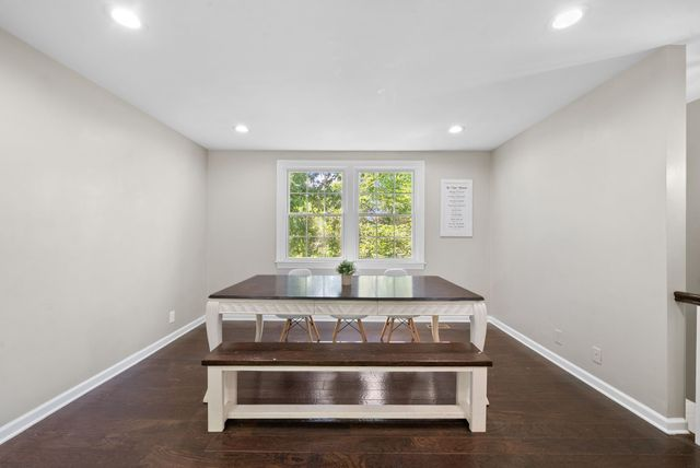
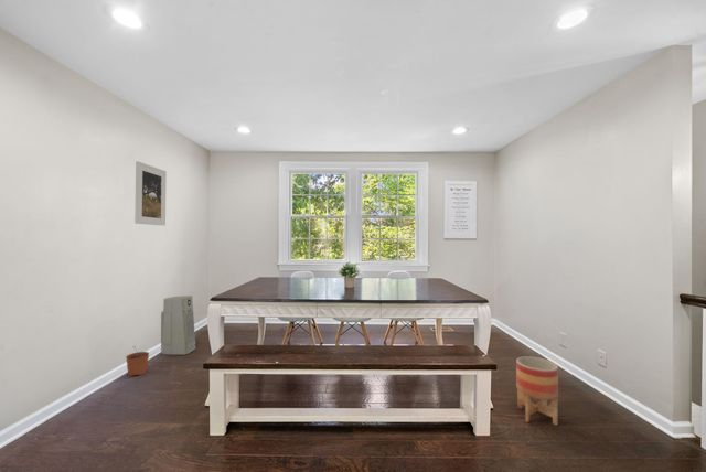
+ plant pot [125,345,150,377]
+ planter [515,355,559,427]
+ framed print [133,160,168,227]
+ air purifier [160,294,196,356]
